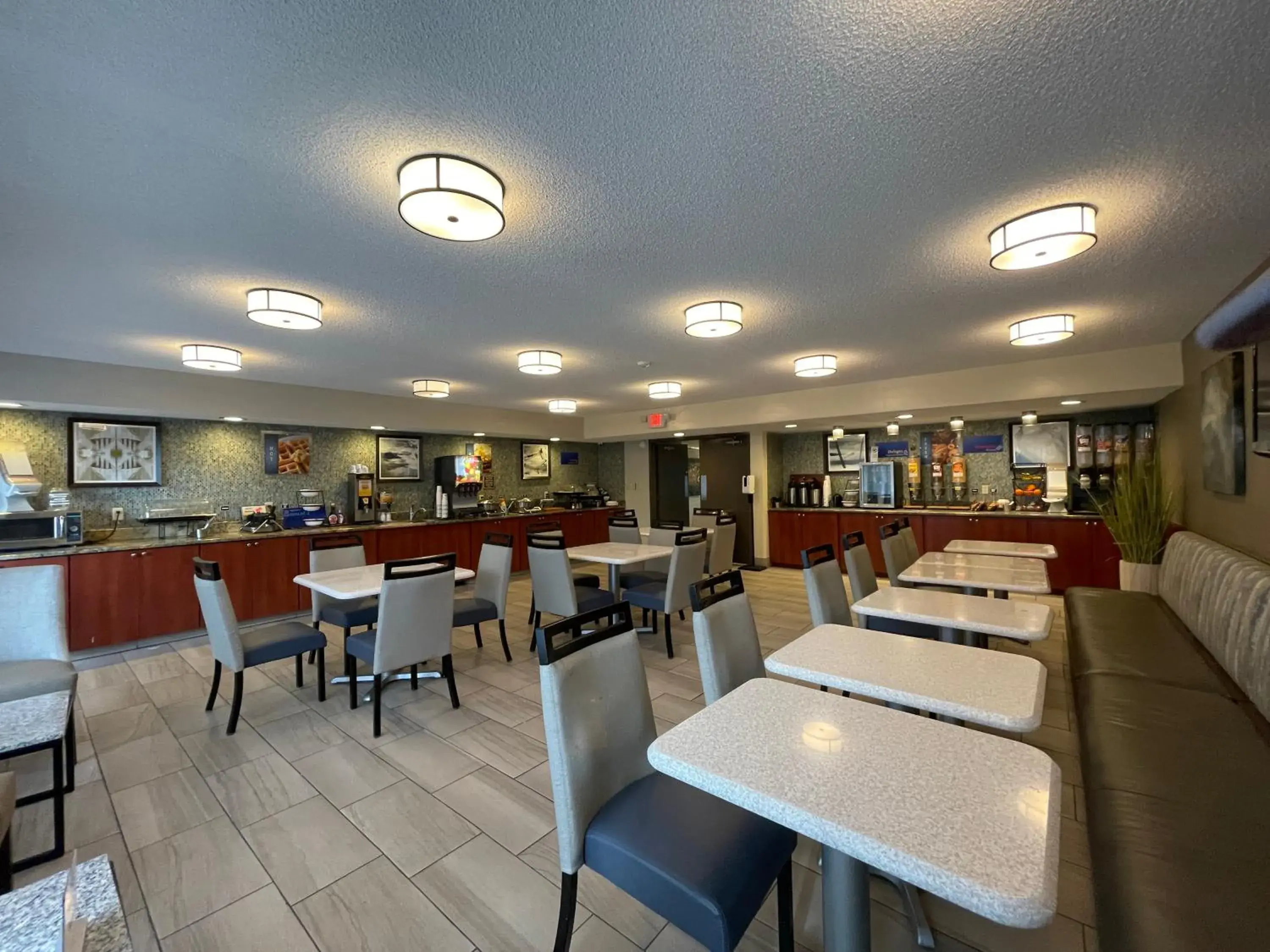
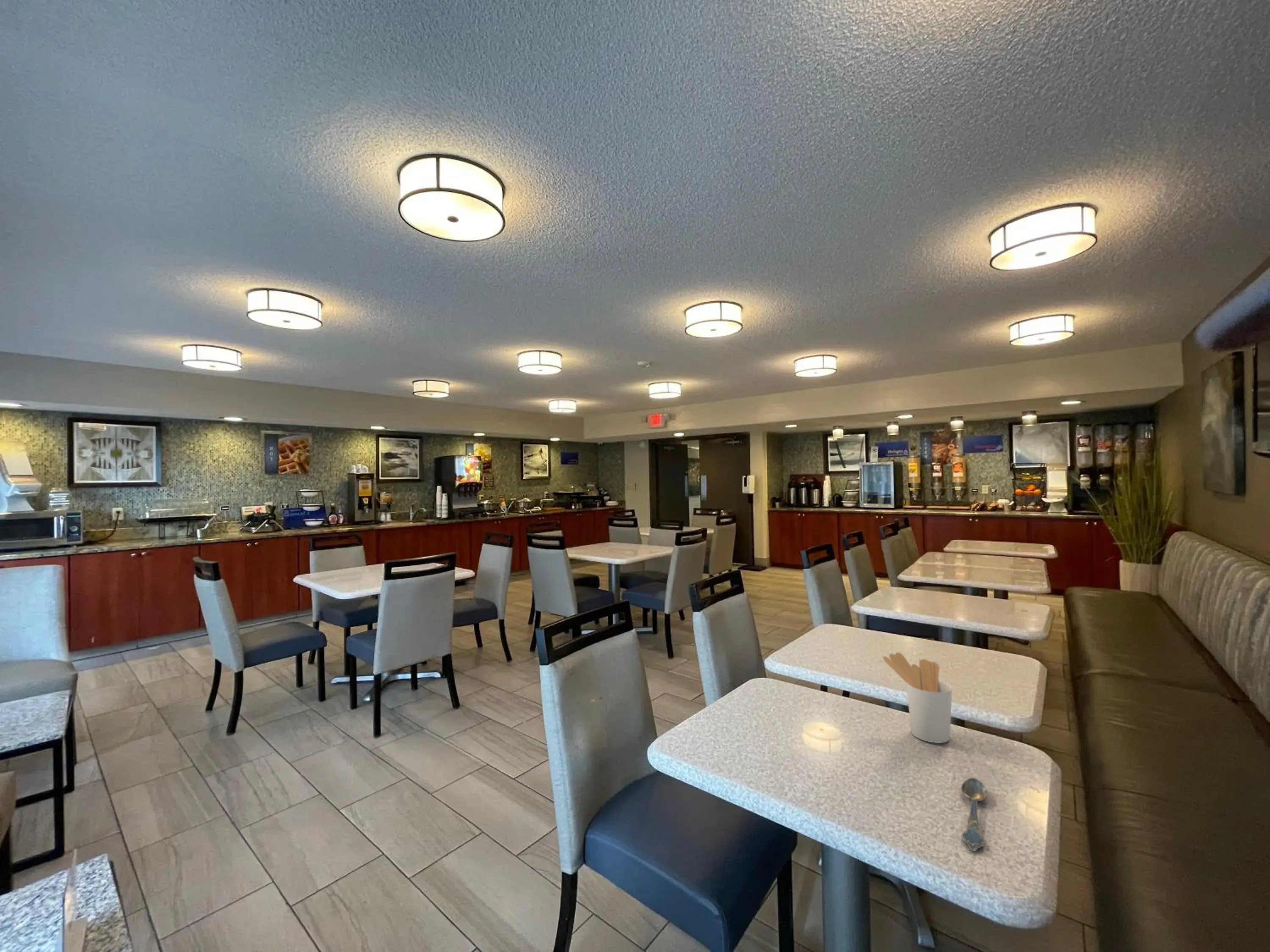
+ spoon [961,778,988,852]
+ utensil holder [883,652,953,743]
